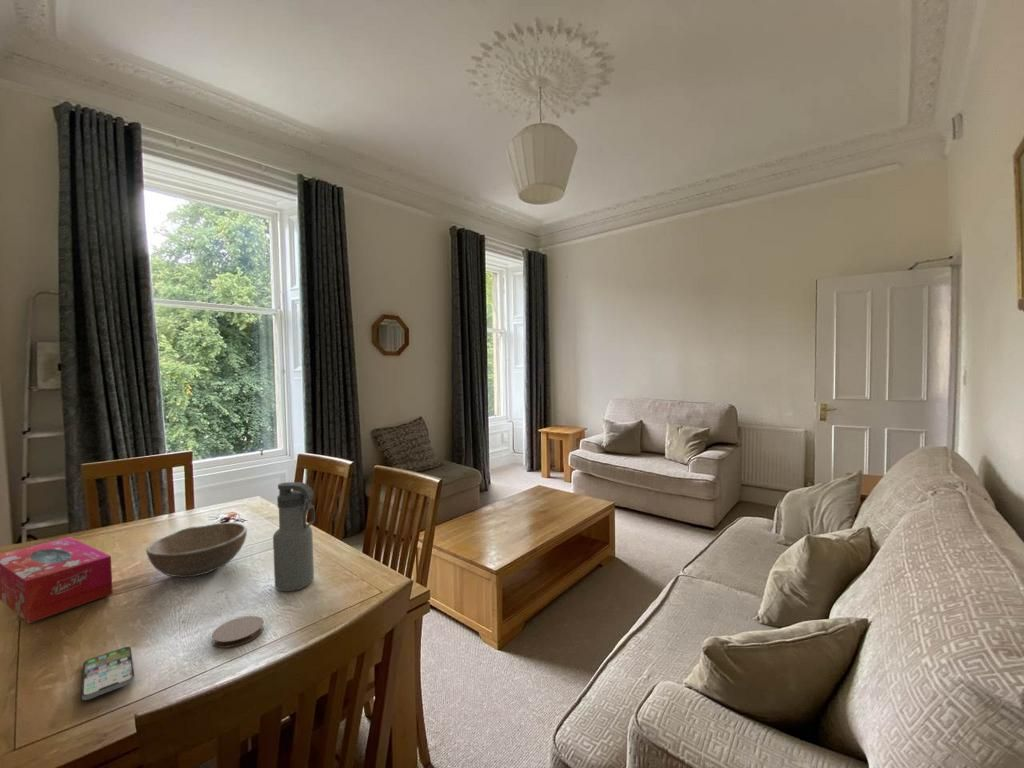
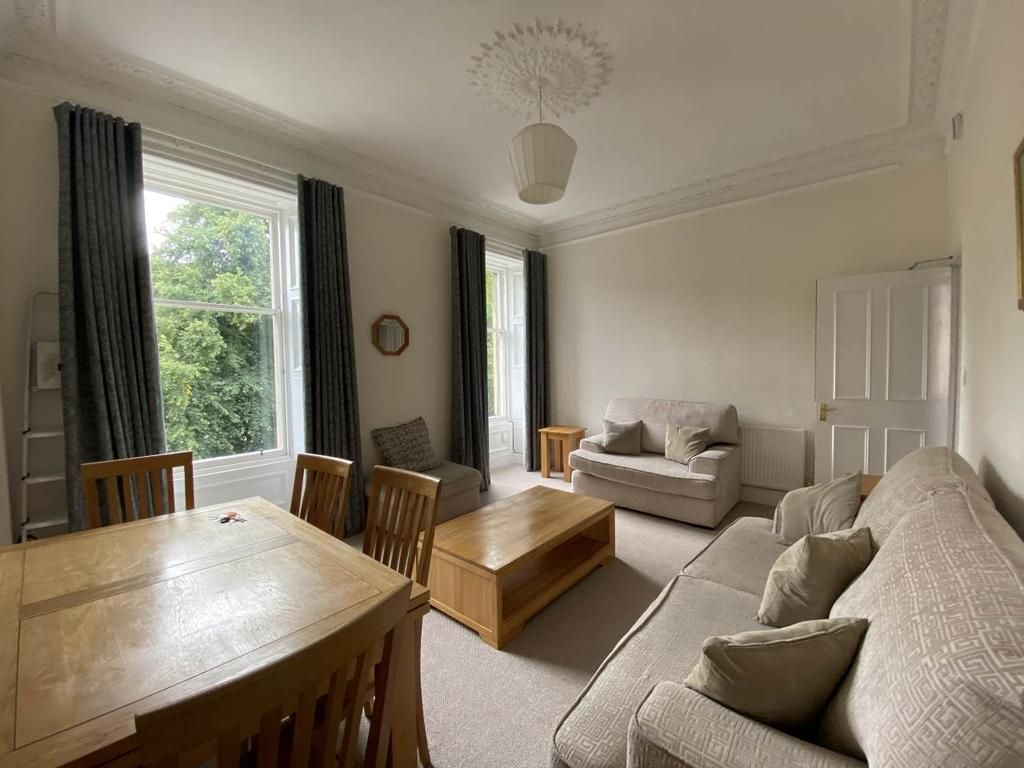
- coaster [211,615,265,649]
- tissue box [0,536,114,624]
- bowl [145,522,248,578]
- water bottle [272,481,316,592]
- smartphone [81,646,135,701]
